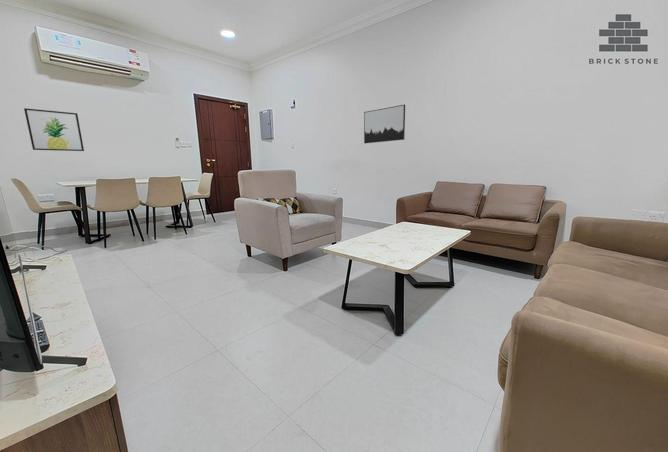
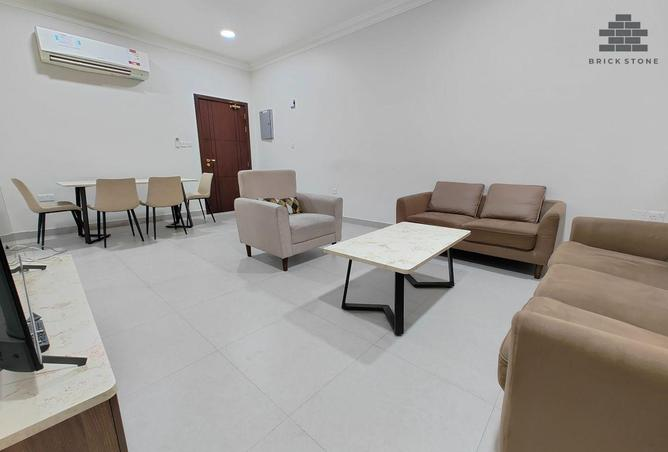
- wall art [363,104,406,144]
- wall art [23,107,85,152]
